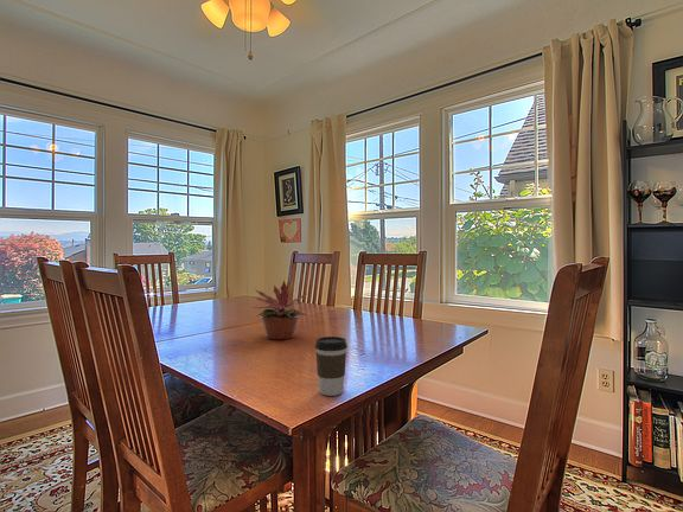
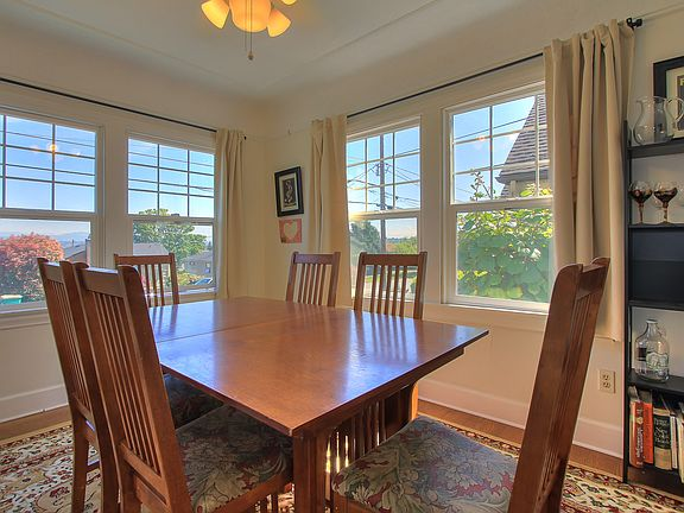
- potted plant [251,279,308,341]
- coffee cup [314,335,349,397]
